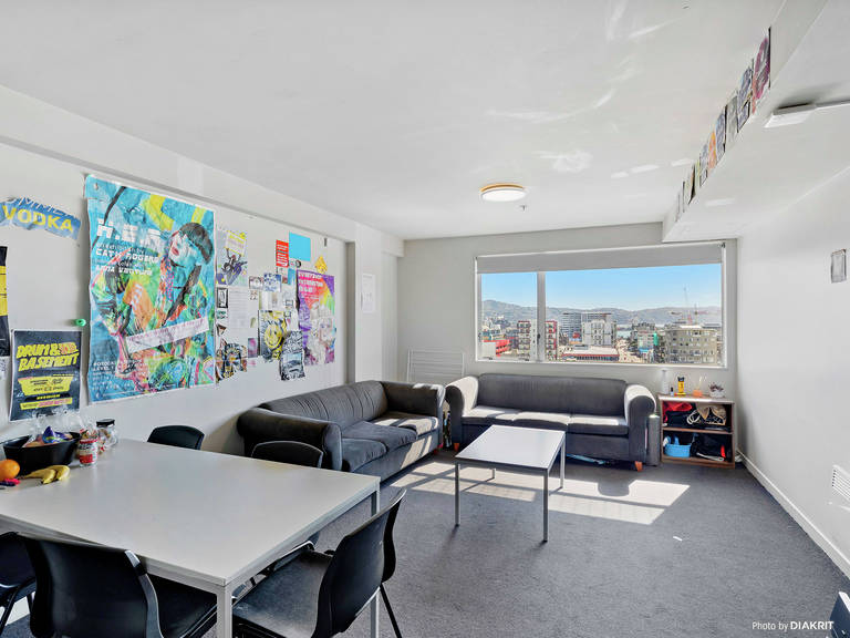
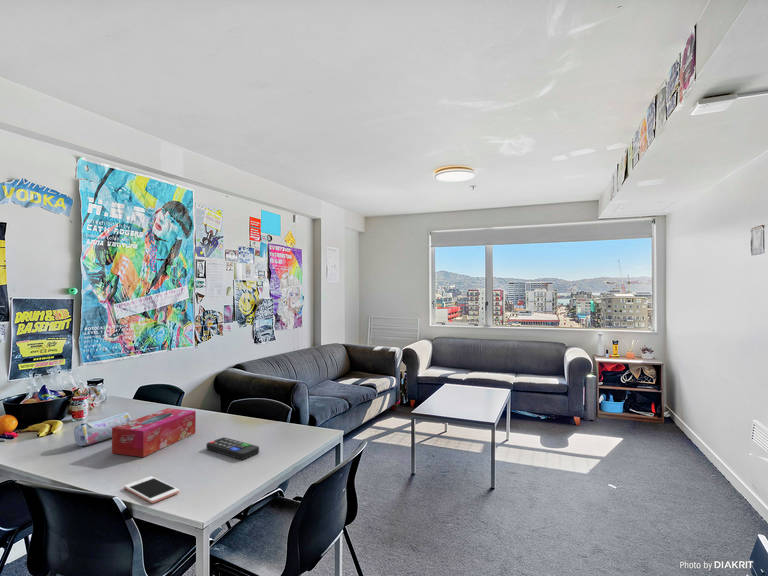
+ tissue box [111,407,197,458]
+ remote control [205,436,260,460]
+ pencil case [73,412,133,447]
+ cell phone [123,475,180,504]
